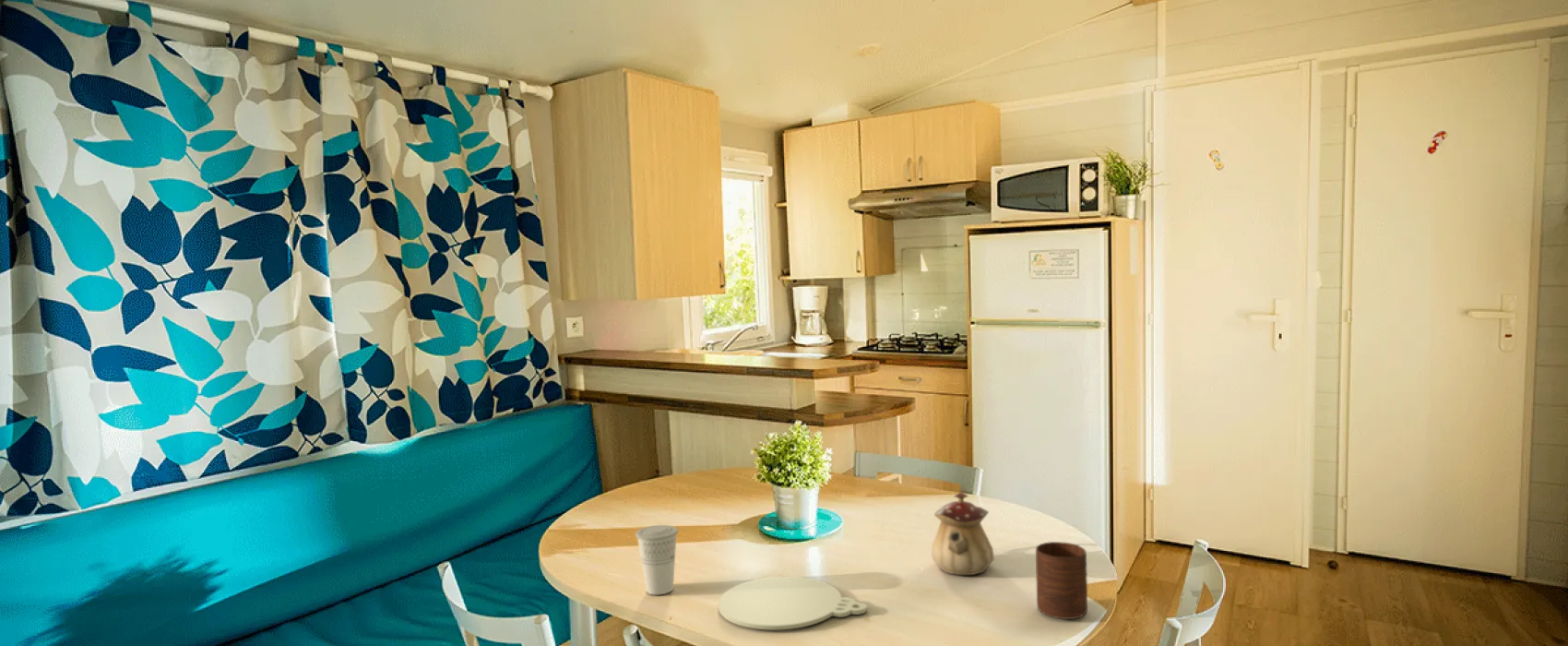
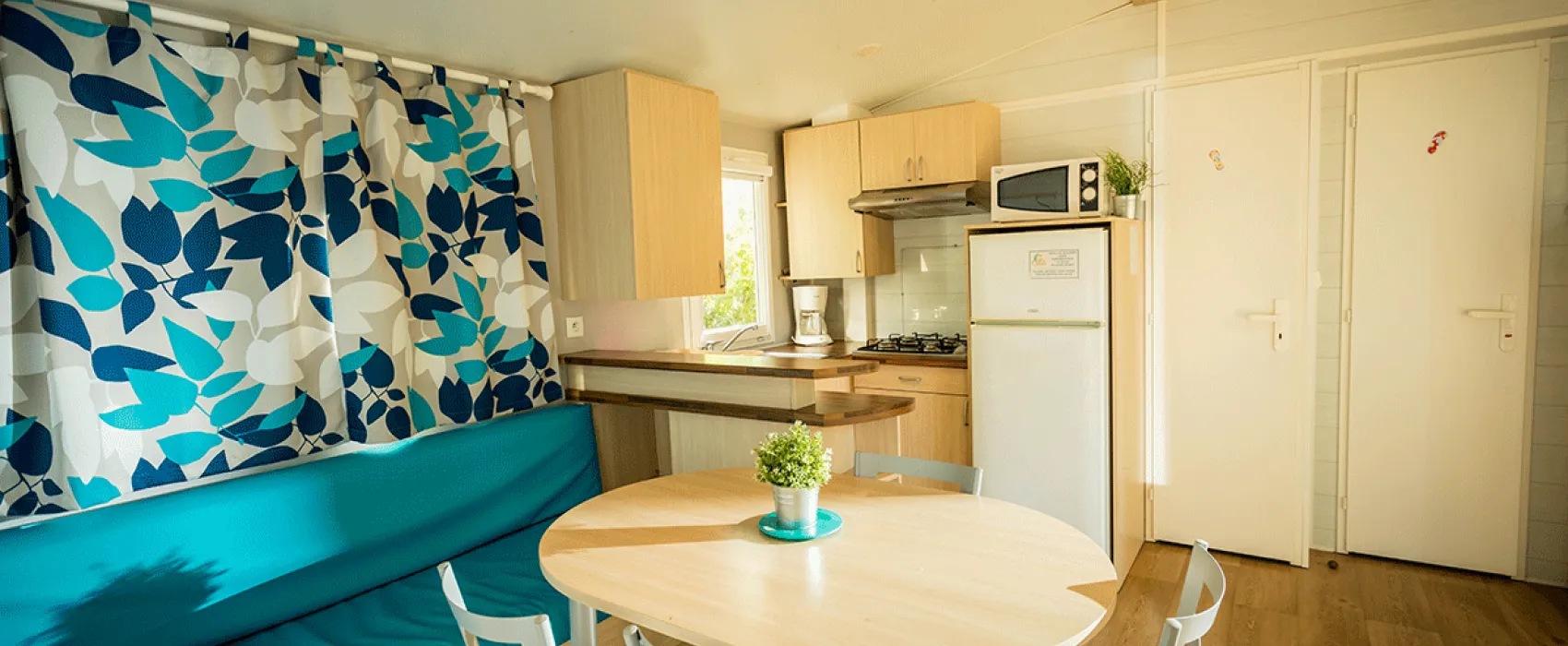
- cup [635,524,679,596]
- teapot [931,491,995,576]
- plate [718,576,868,630]
- cup [1035,541,1088,620]
